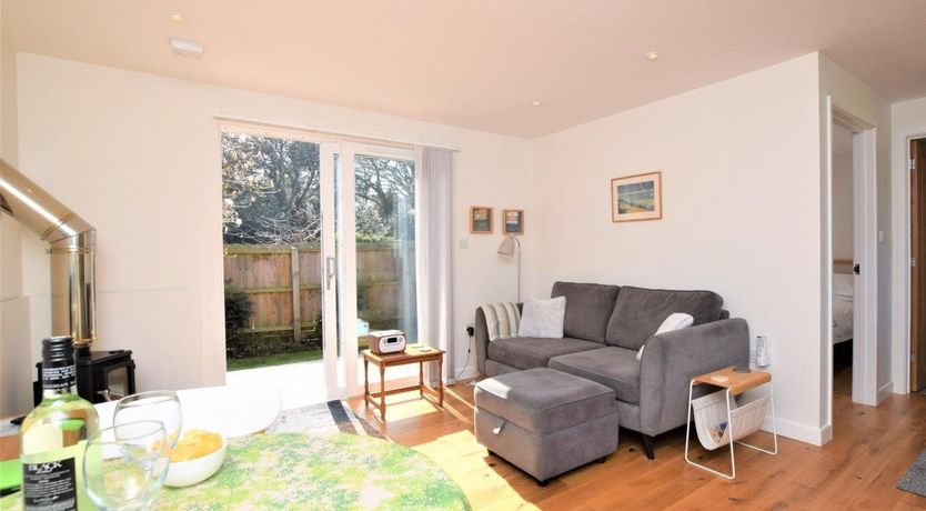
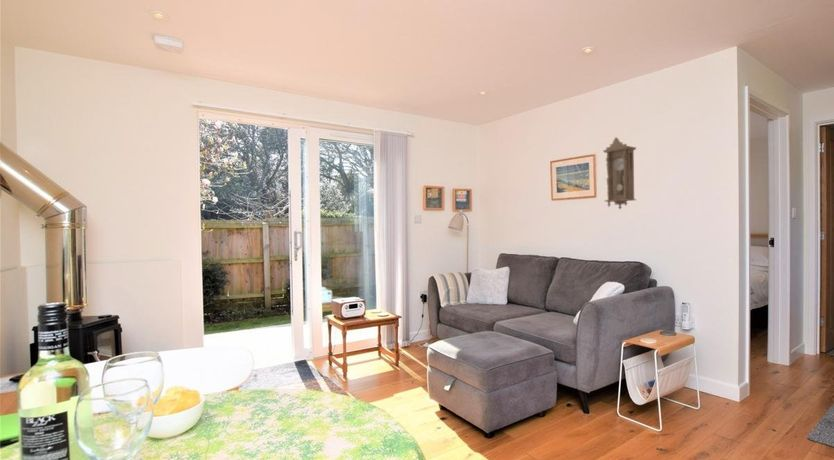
+ pendulum clock [602,136,637,210]
